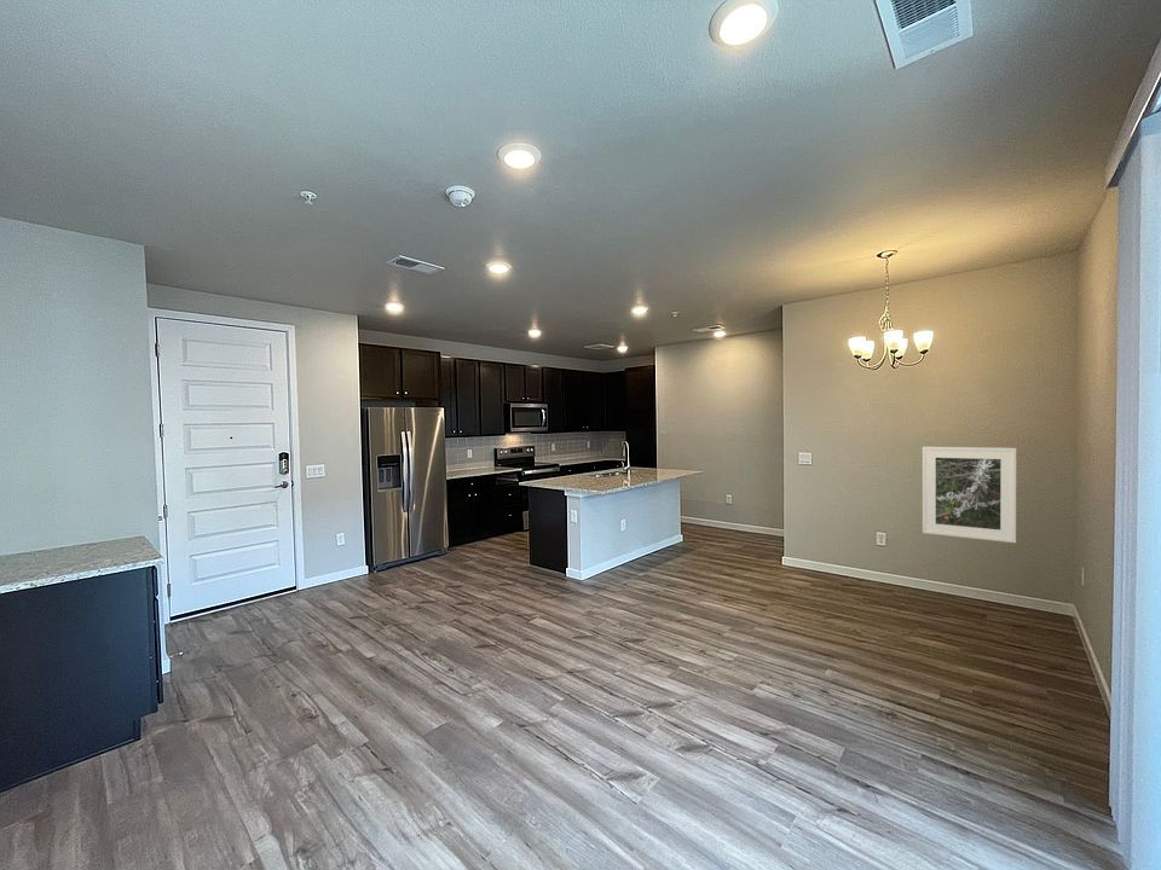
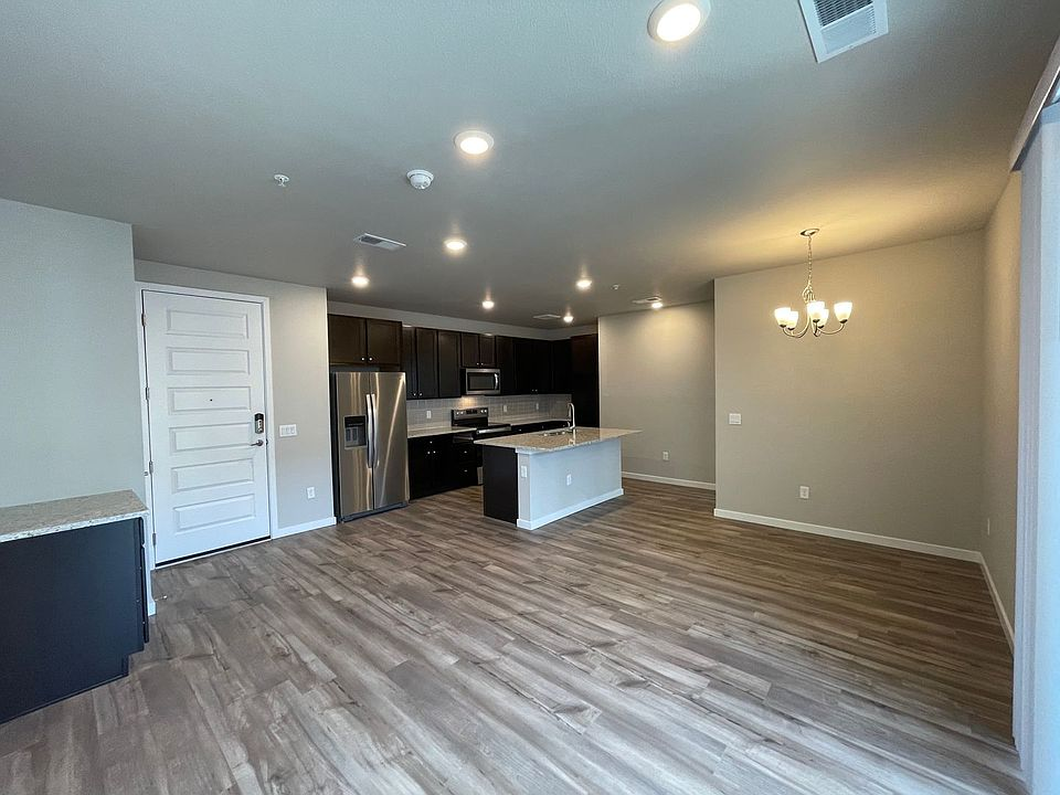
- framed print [922,446,1017,544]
